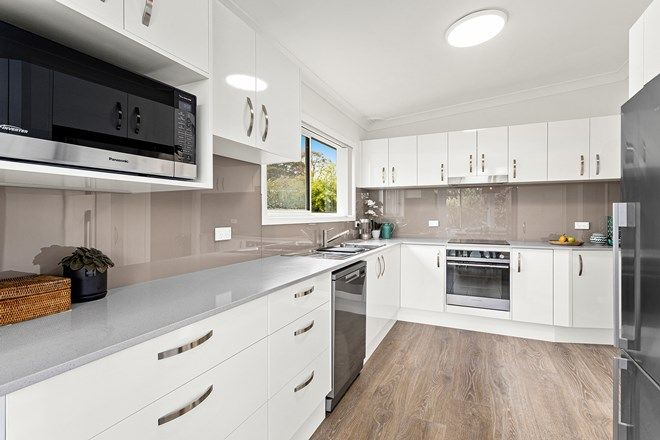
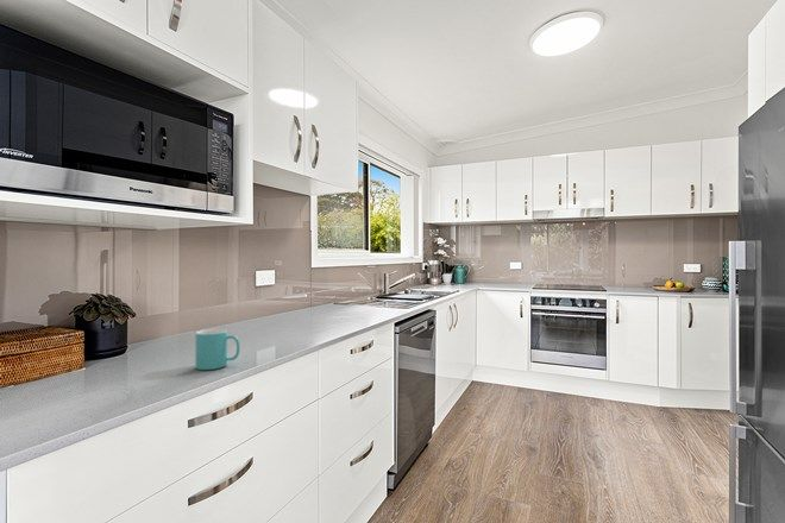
+ mug [194,328,241,371]
